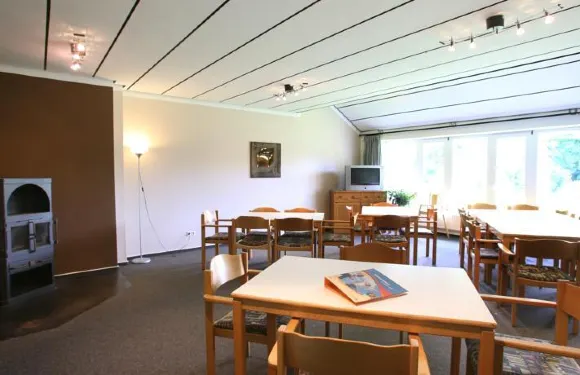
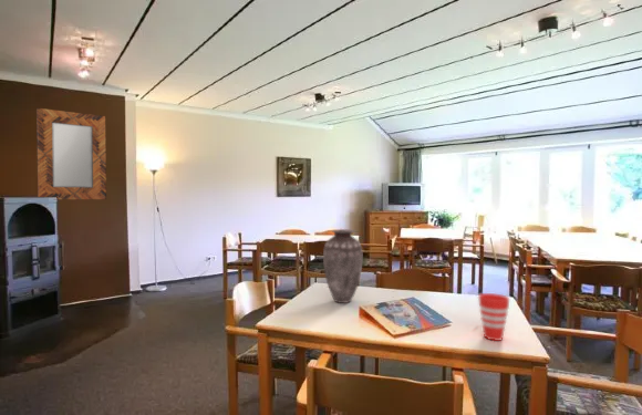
+ home mirror [35,107,107,200]
+ vase [322,228,363,304]
+ cup [477,292,510,342]
